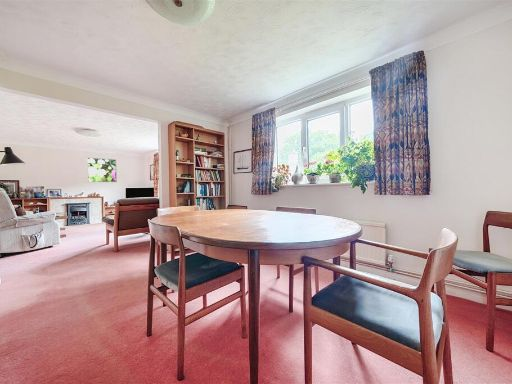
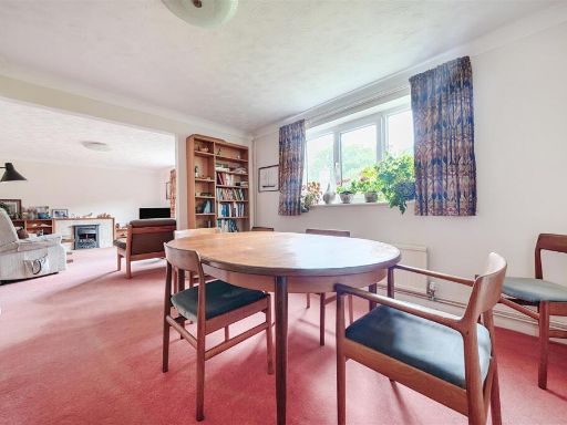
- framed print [87,157,118,183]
